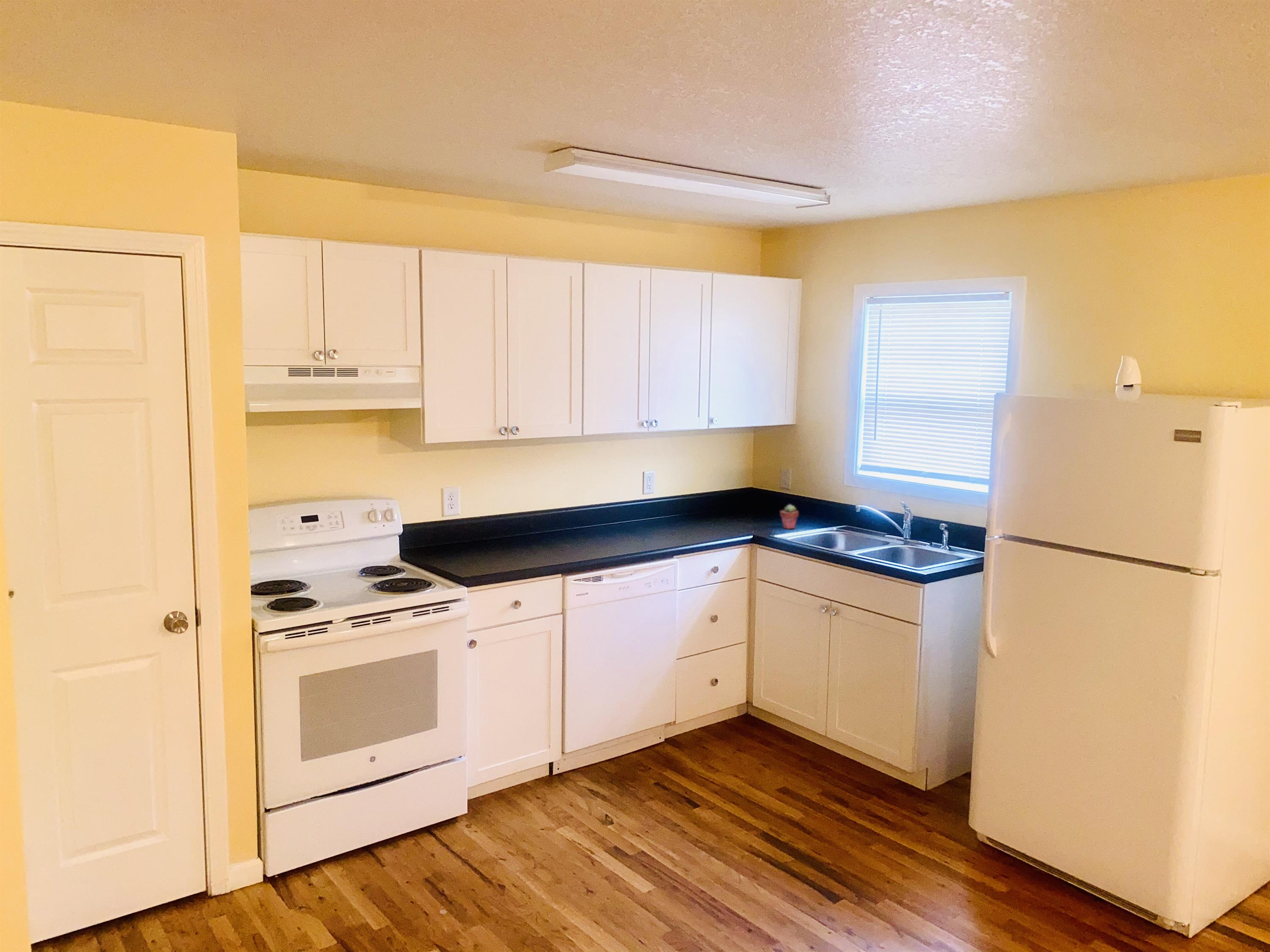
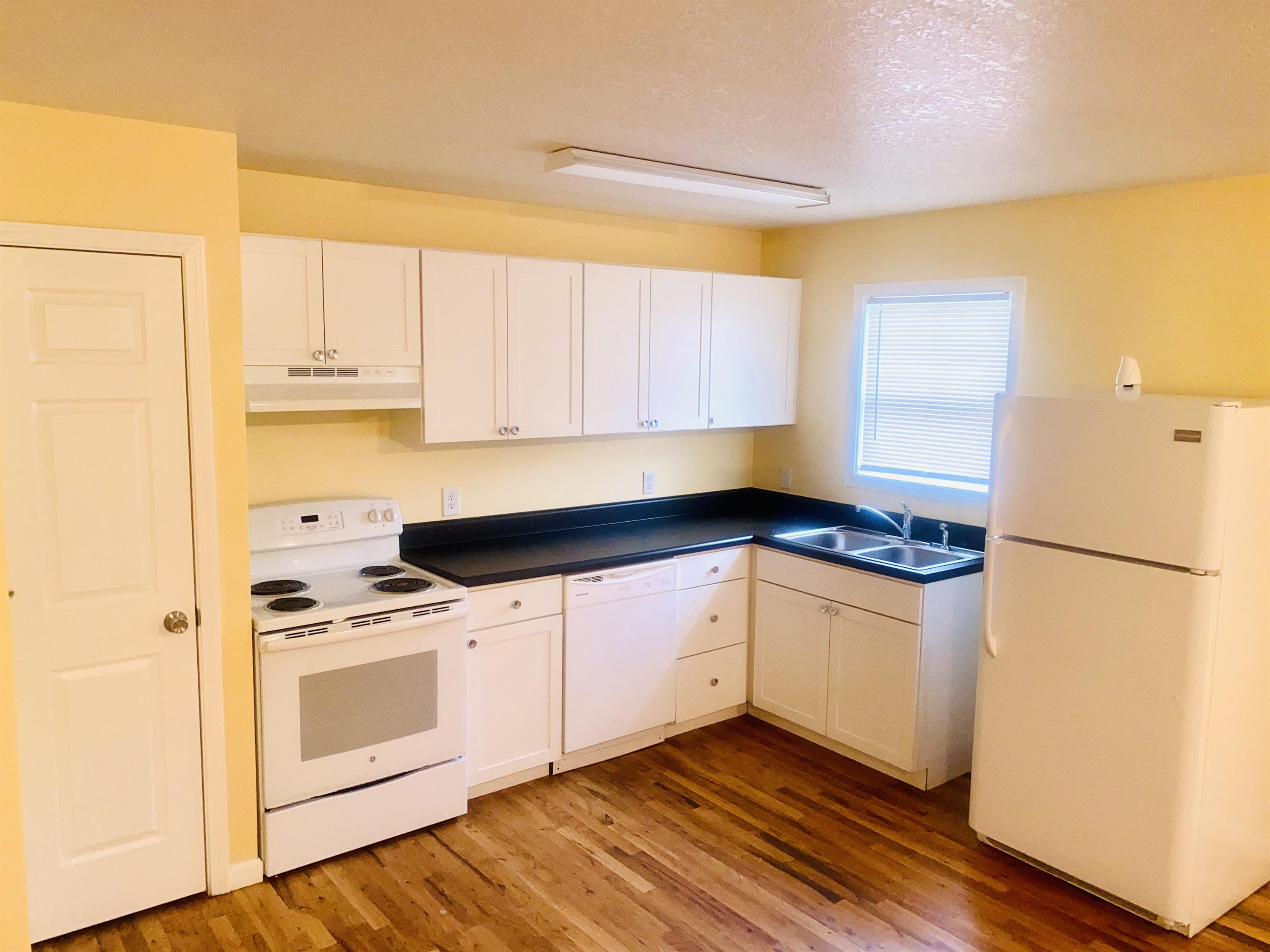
- potted succulent [779,504,799,529]
